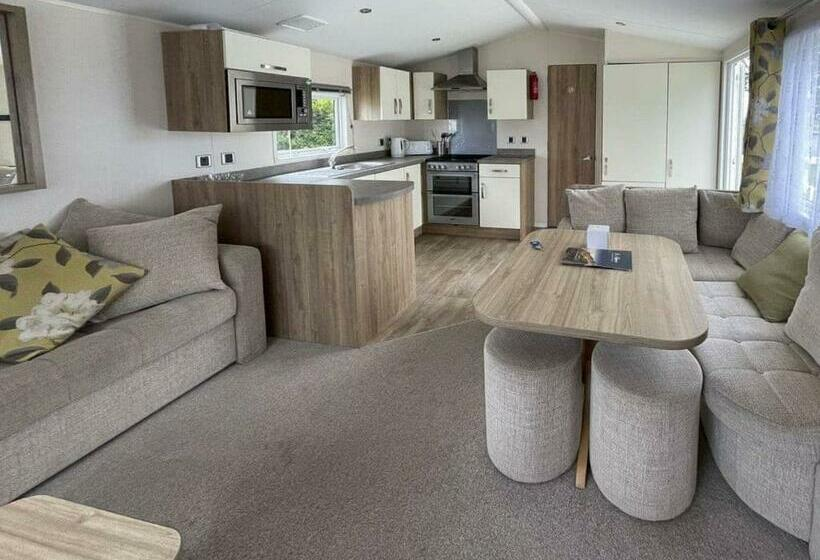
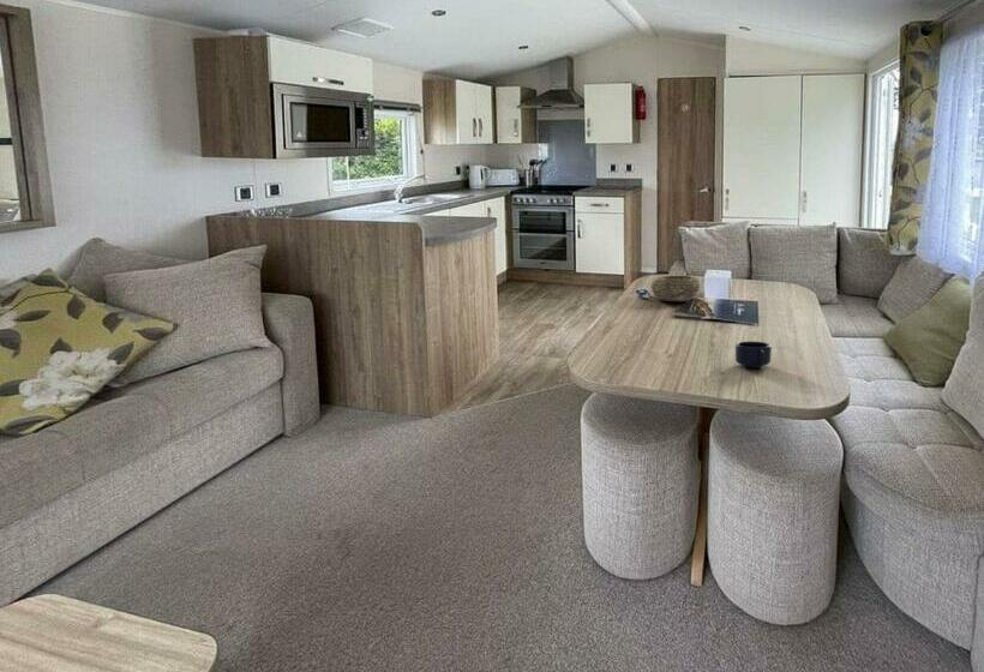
+ bowl [650,275,702,302]
+ mug [734,341,773,370]
